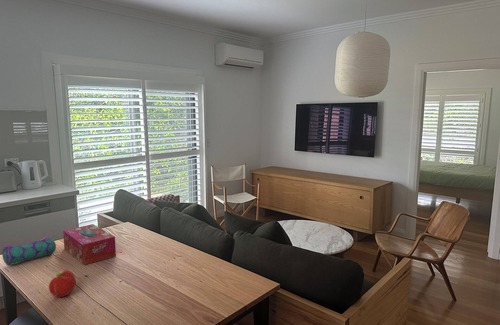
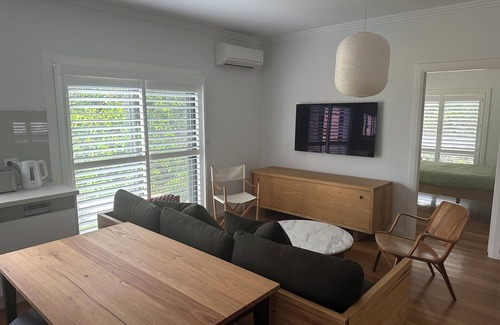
- tissue box [62,223,117,266]
- pencil case [1,236,57,266]
- fruit [48,270,77,298]
